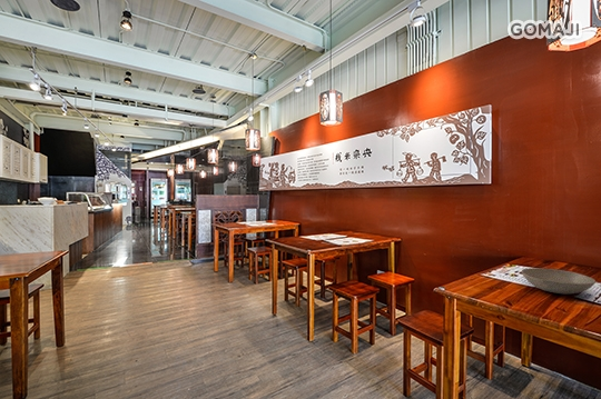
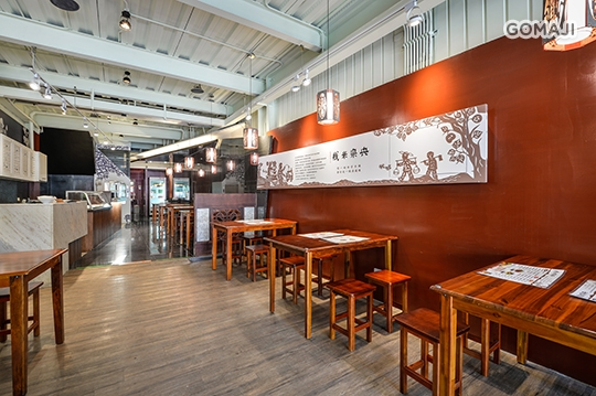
- bowl [521,267,597,296]
